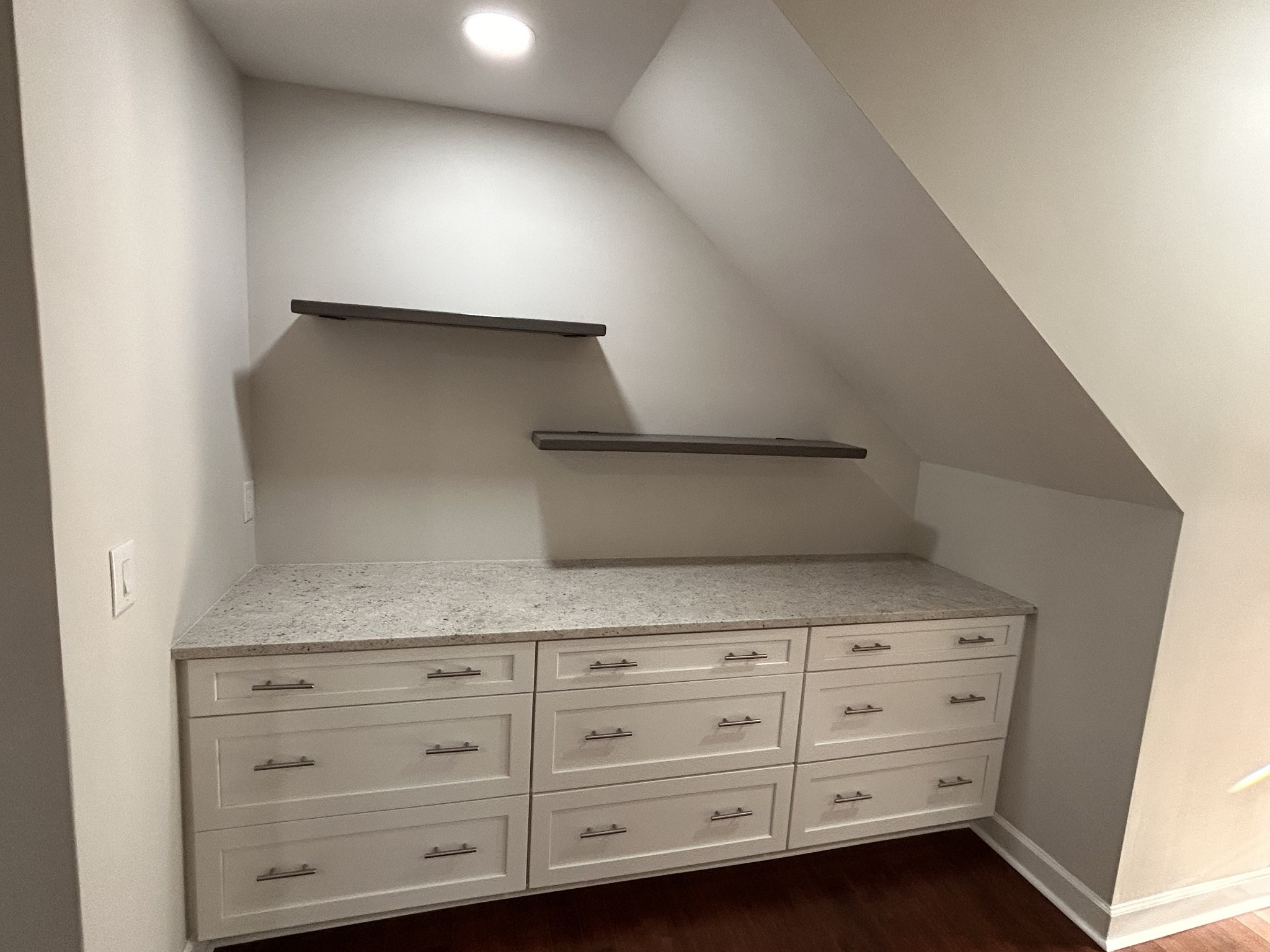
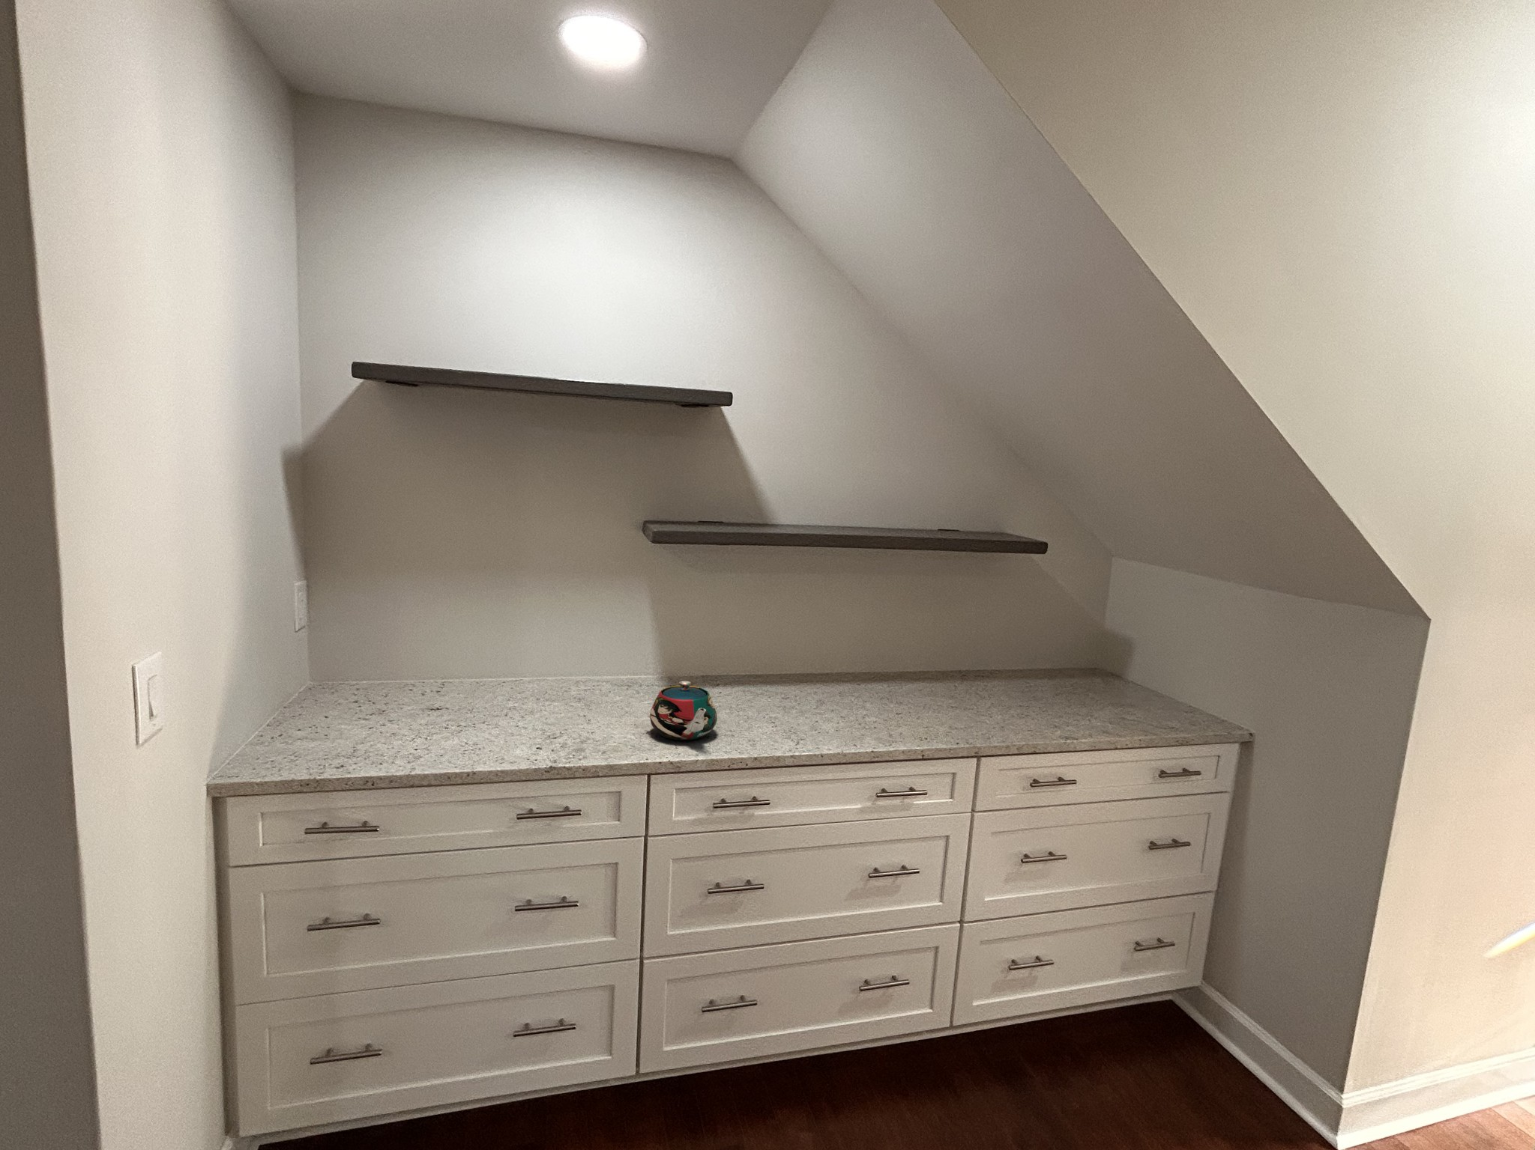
+ teapot [649,680,718,742]
